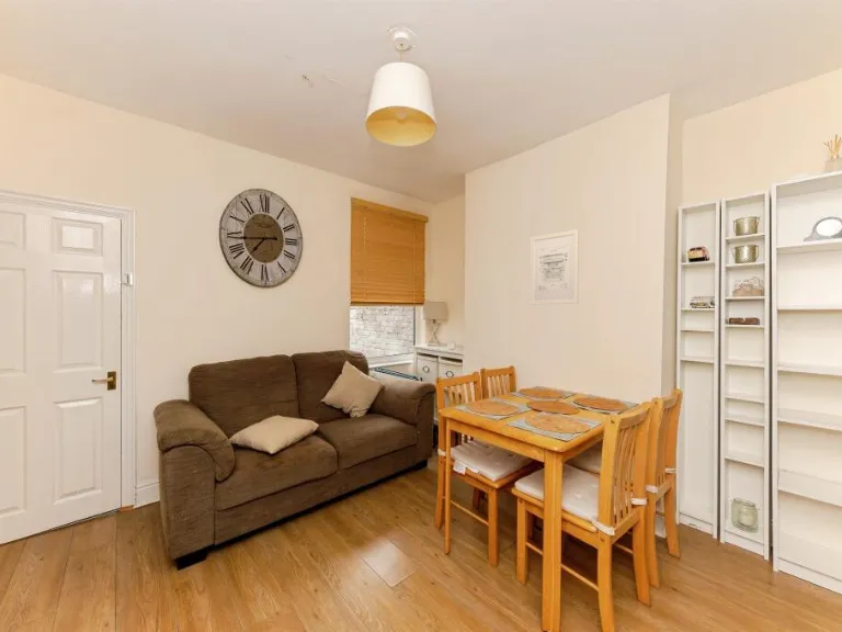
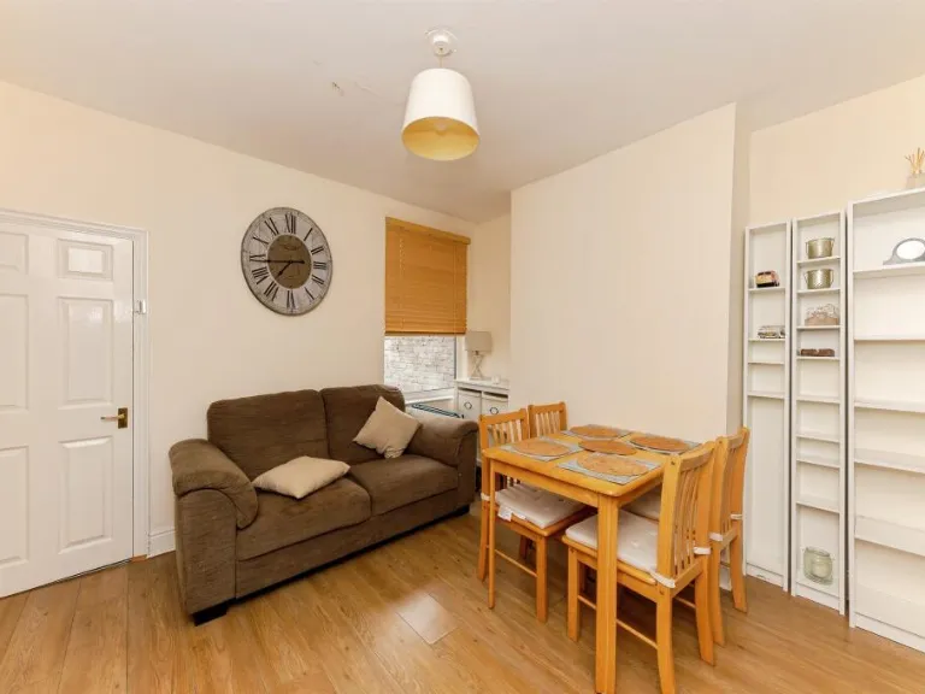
- wall art [528,228,580,306]
